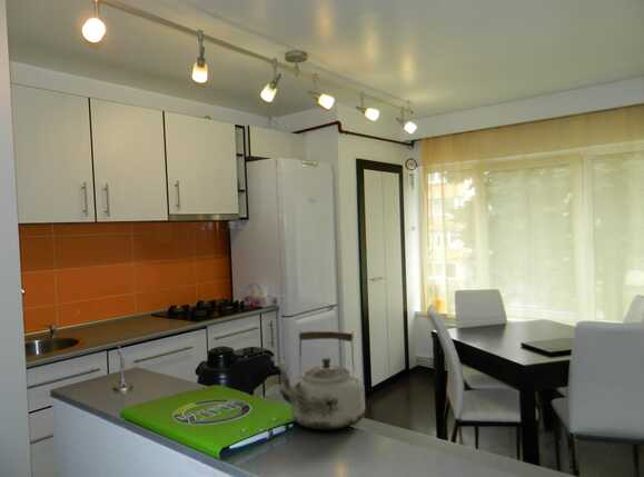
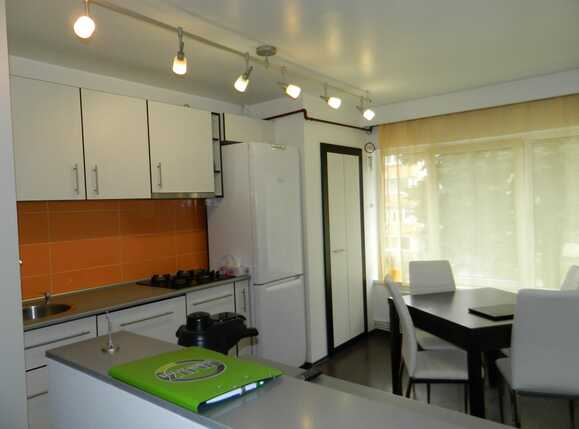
- kettle [274,329,366,430]
